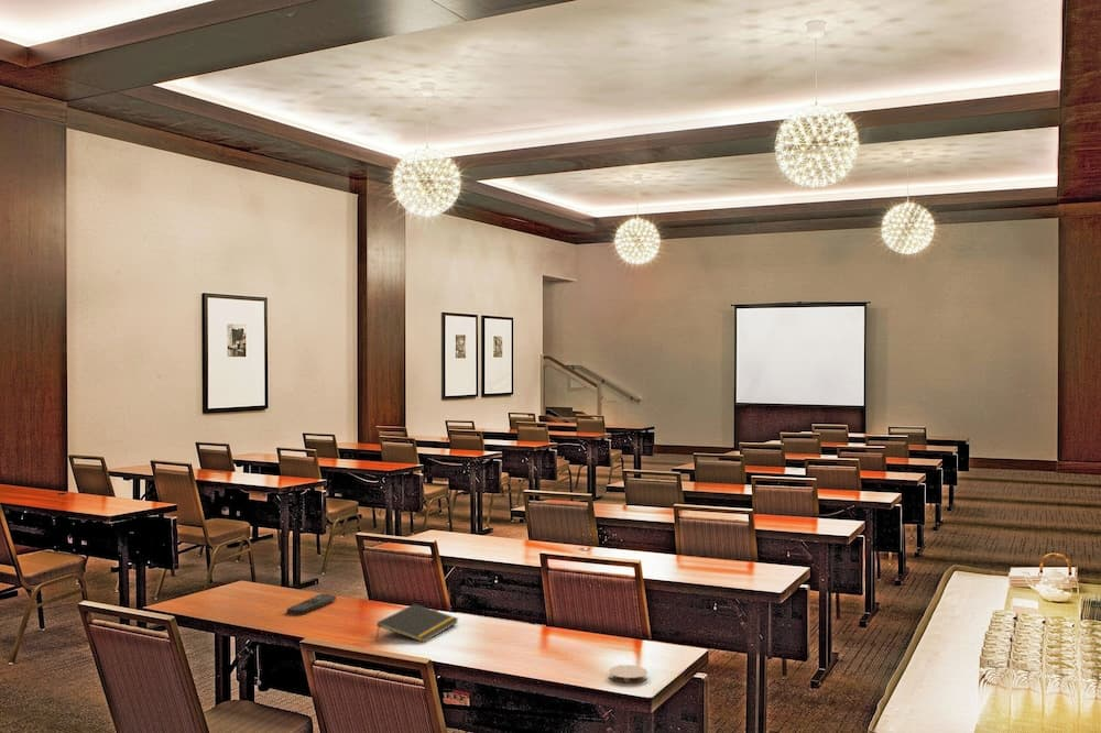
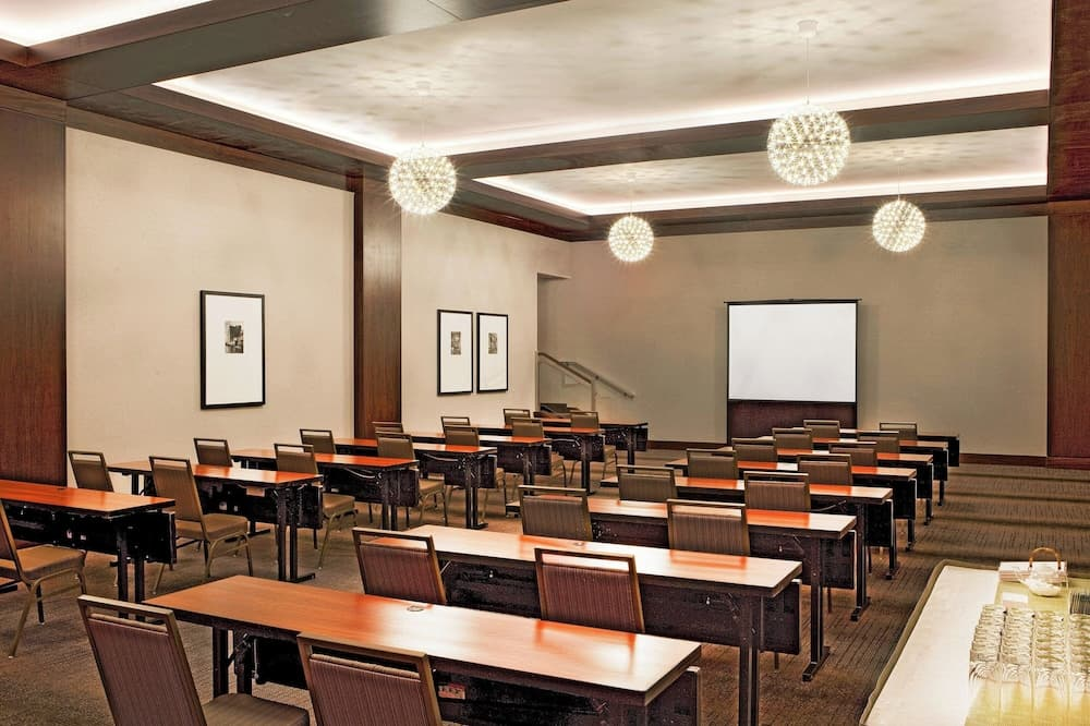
- remote control [286,593,337,616]
- notepad [375,603,460,644]
- coaster [608,664,648,685]
